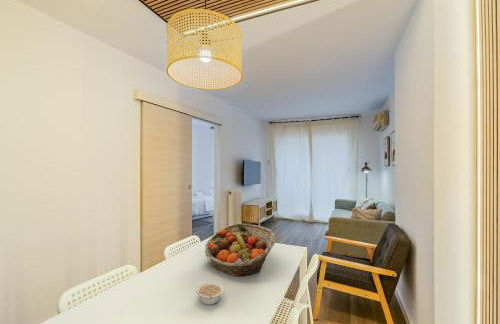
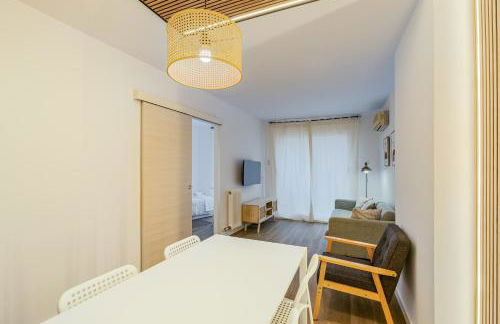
- fruit basket [204,223,276,277]
- legume [195,281,224,306]
